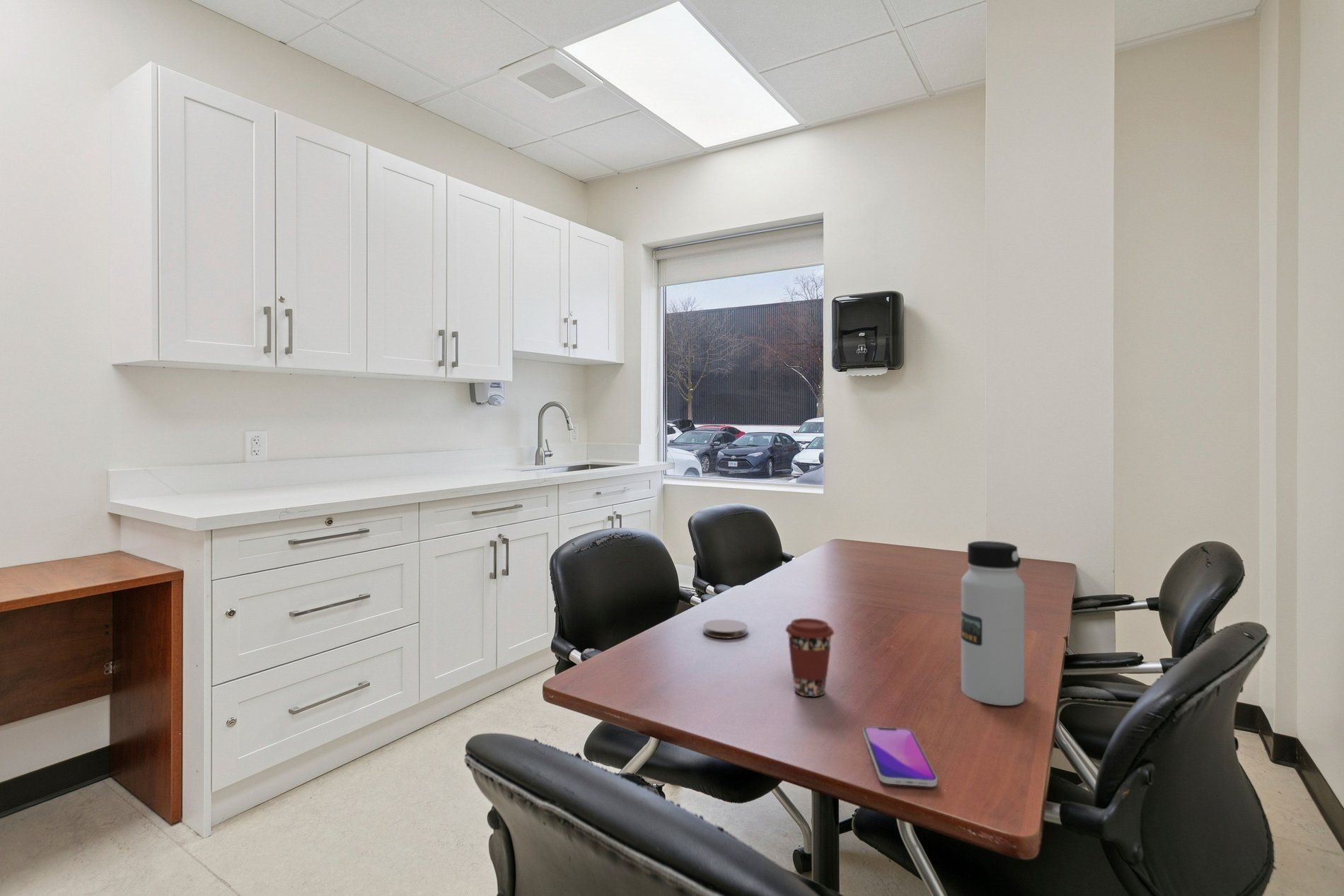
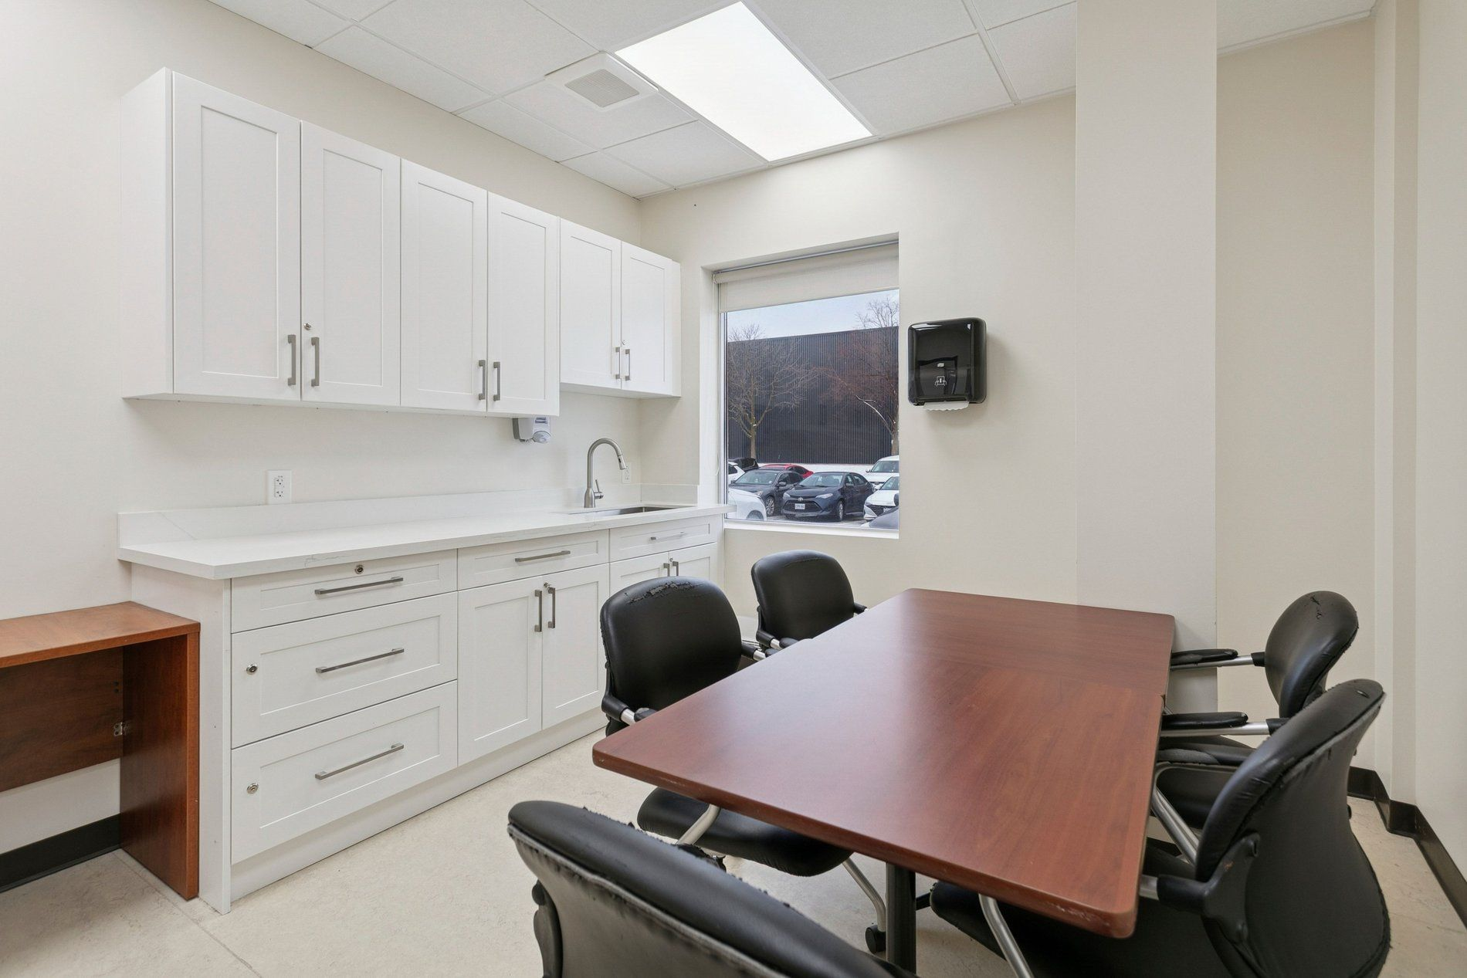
- coaster [702,619,748,639]
- smartphone [862,726,938,787]
- coffee cup [784,617,835,698]
- water bottle [961,540,1025,706]
